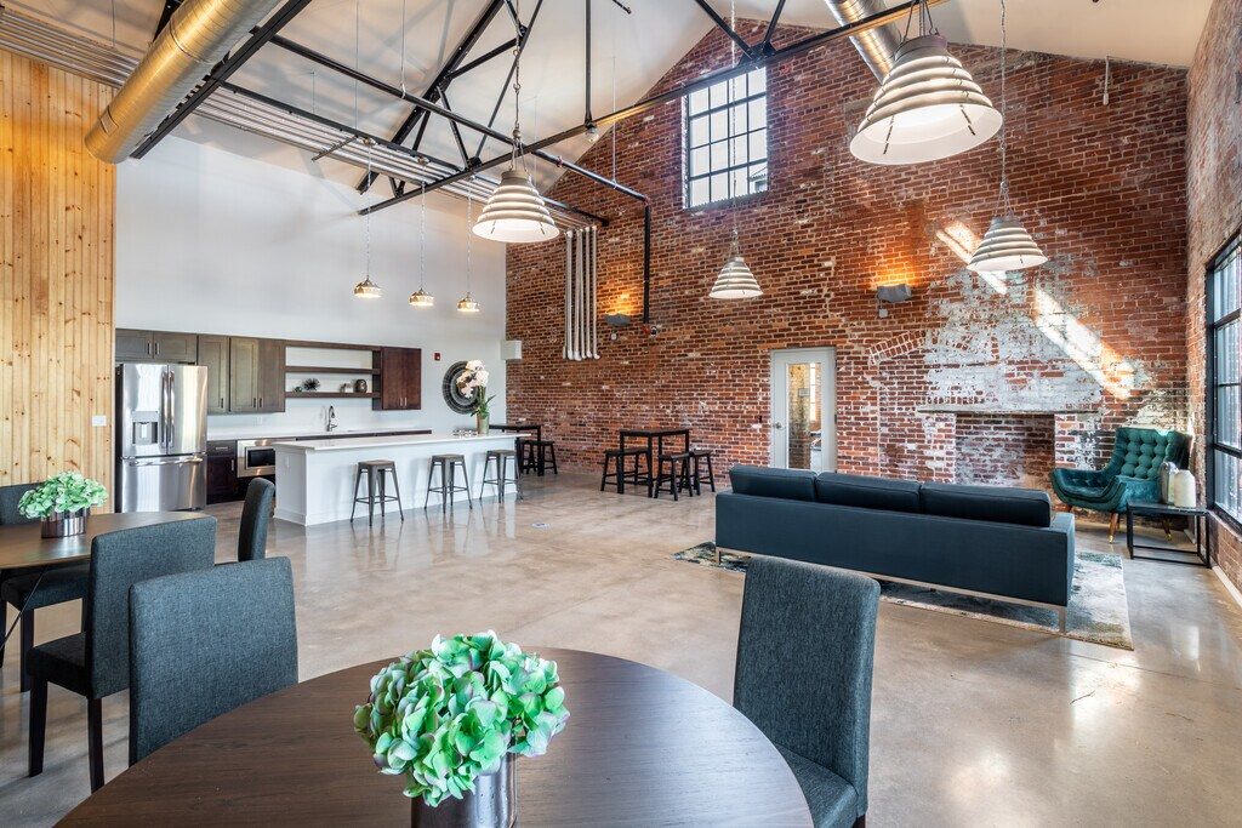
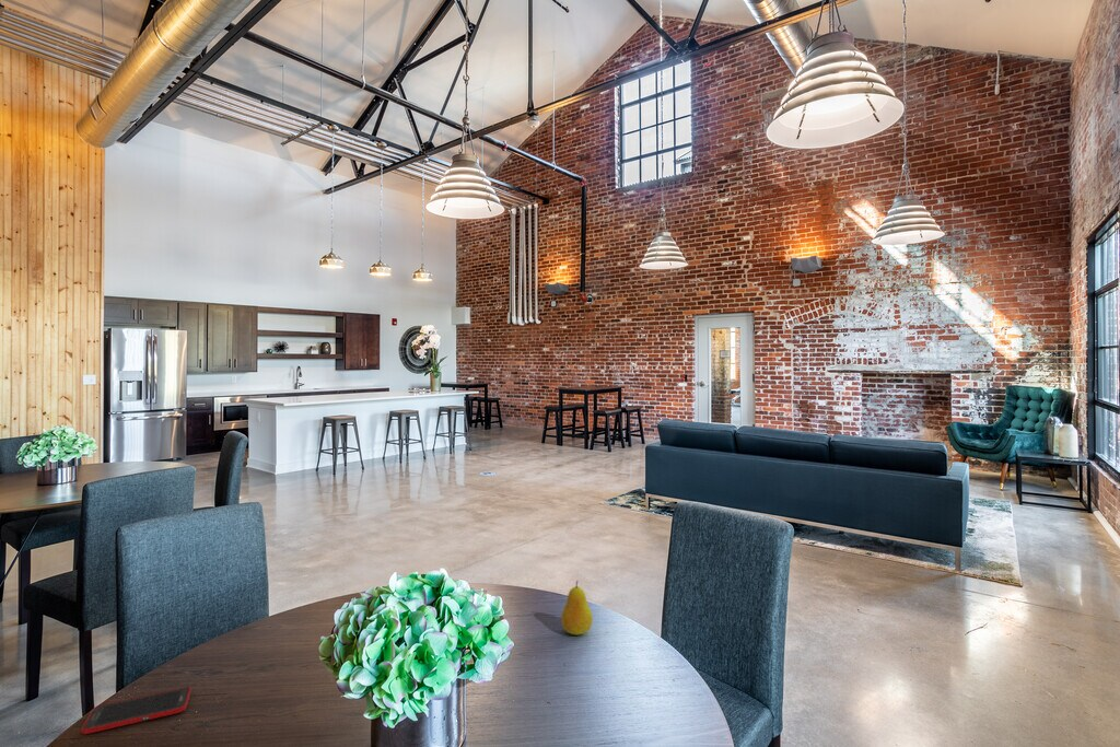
+ cell phone [80,686,191,735]
+ fruit [560,580,594,635]
